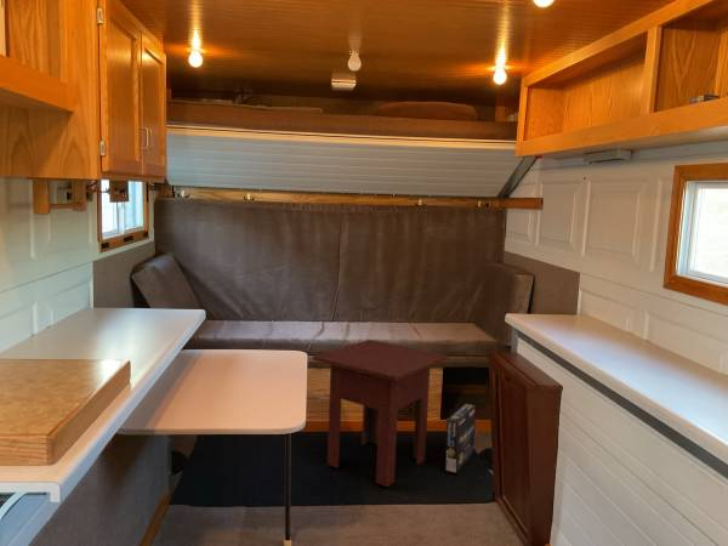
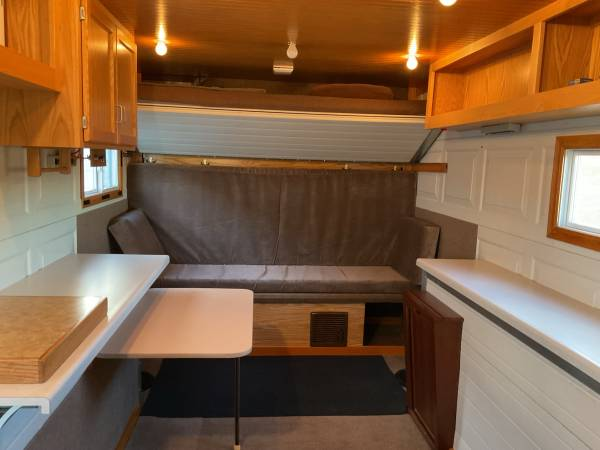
- box [444,403,477,474]
- side table [312,339,449,488]
